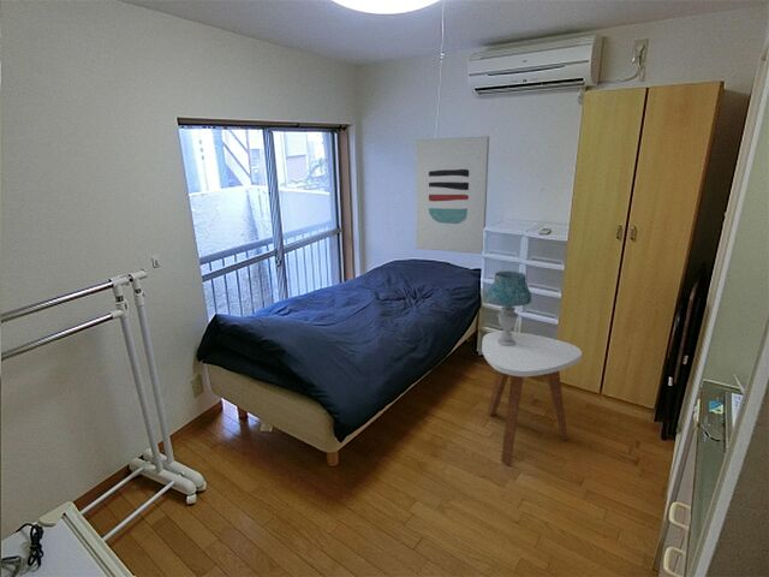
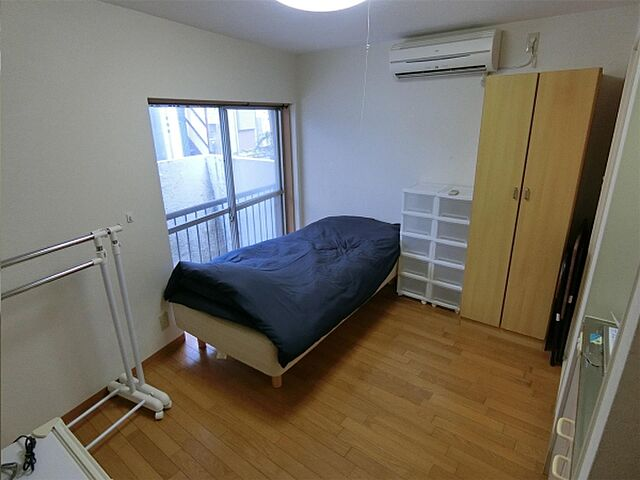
- table lamp [485,270,532,346]
- wall art [415,135,490,255]
- side table [481,331,583,465]
